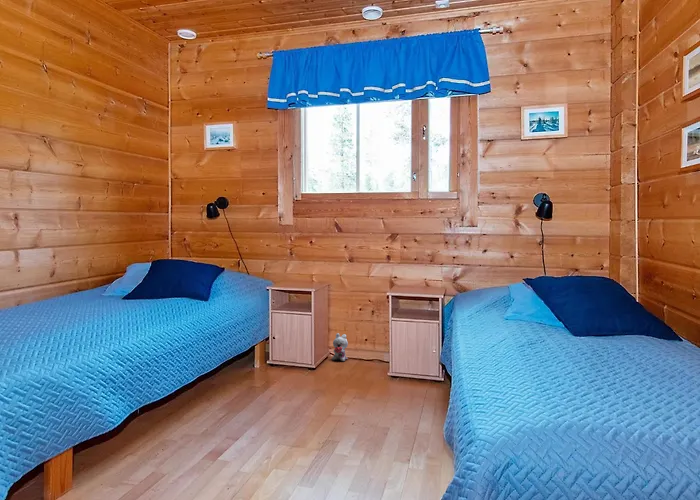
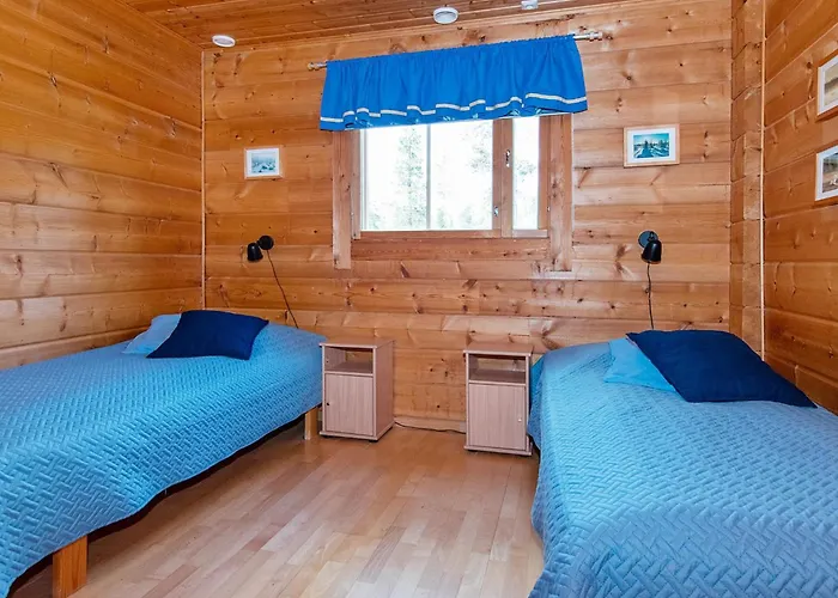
- plush toy [331,332,349,362]
